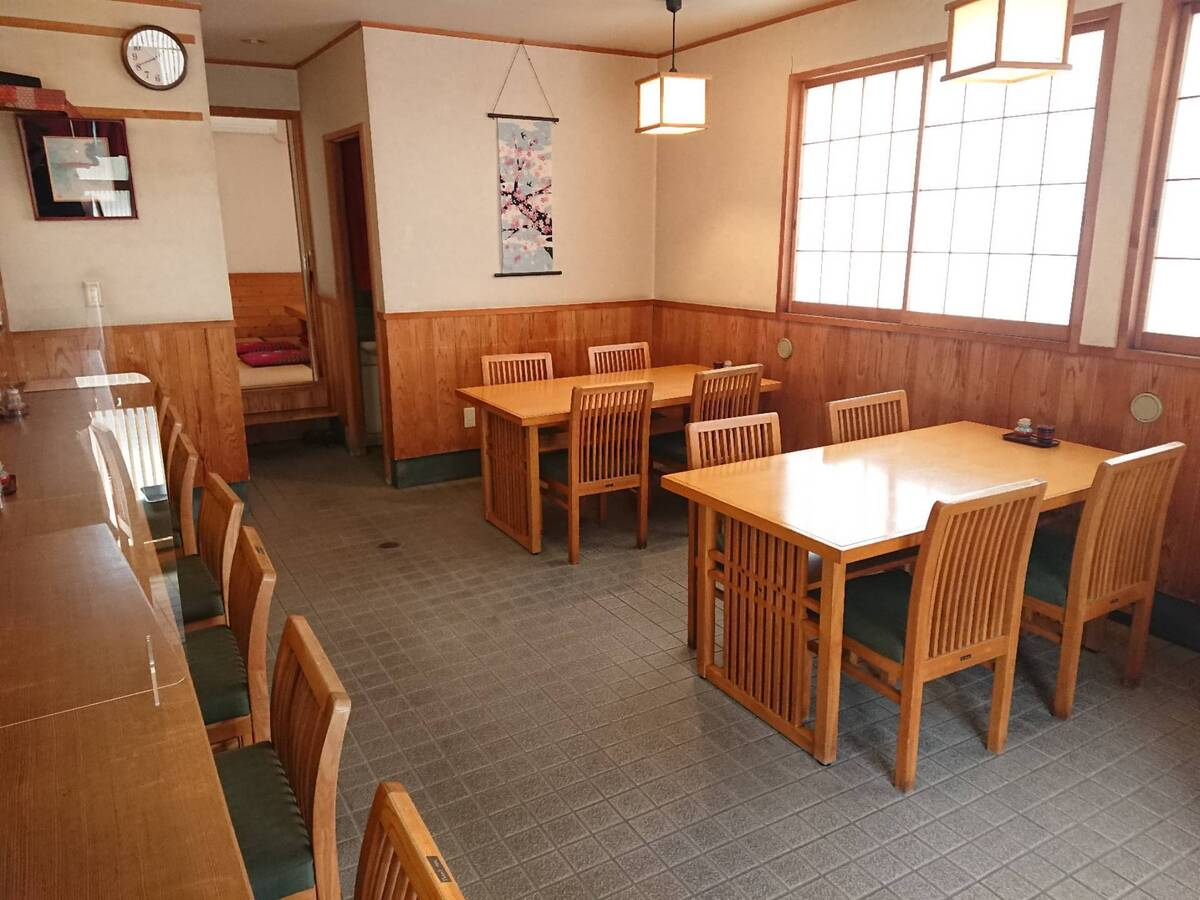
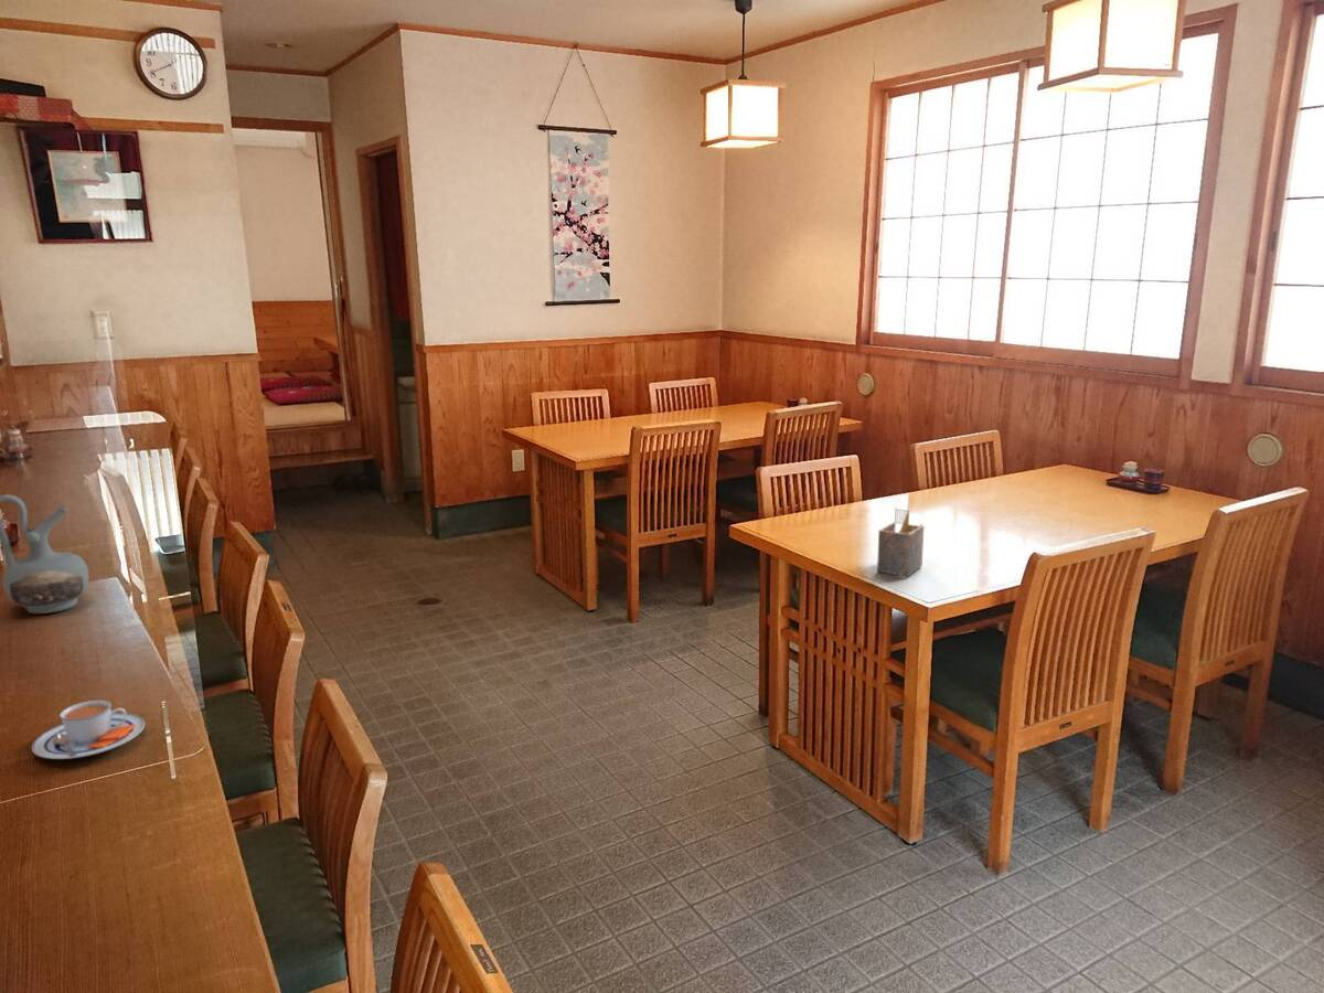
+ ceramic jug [0,493,90,615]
+ teacup [31,700,146,760]
+ napkin holder [876,508,925,578]
